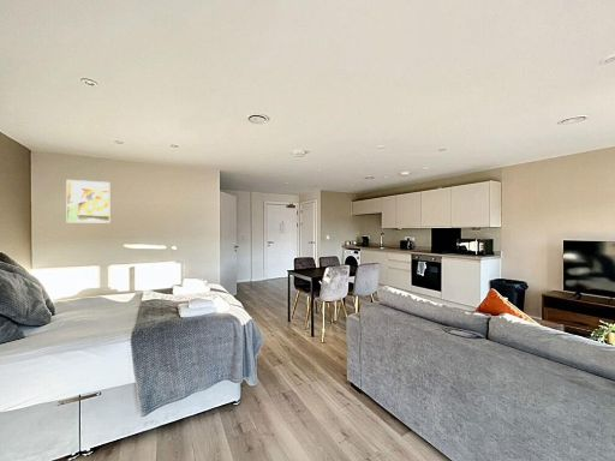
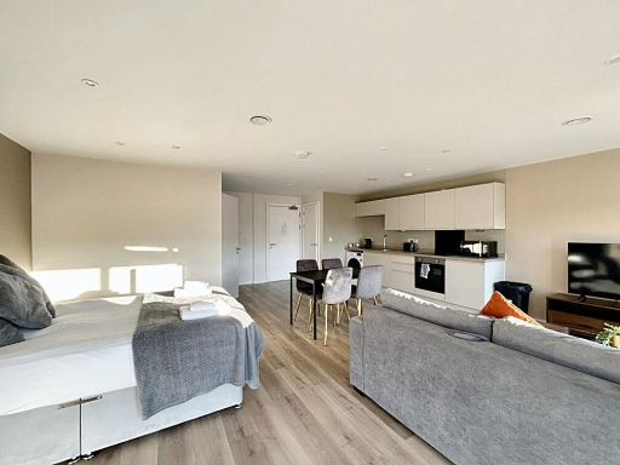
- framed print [65,179,112,224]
